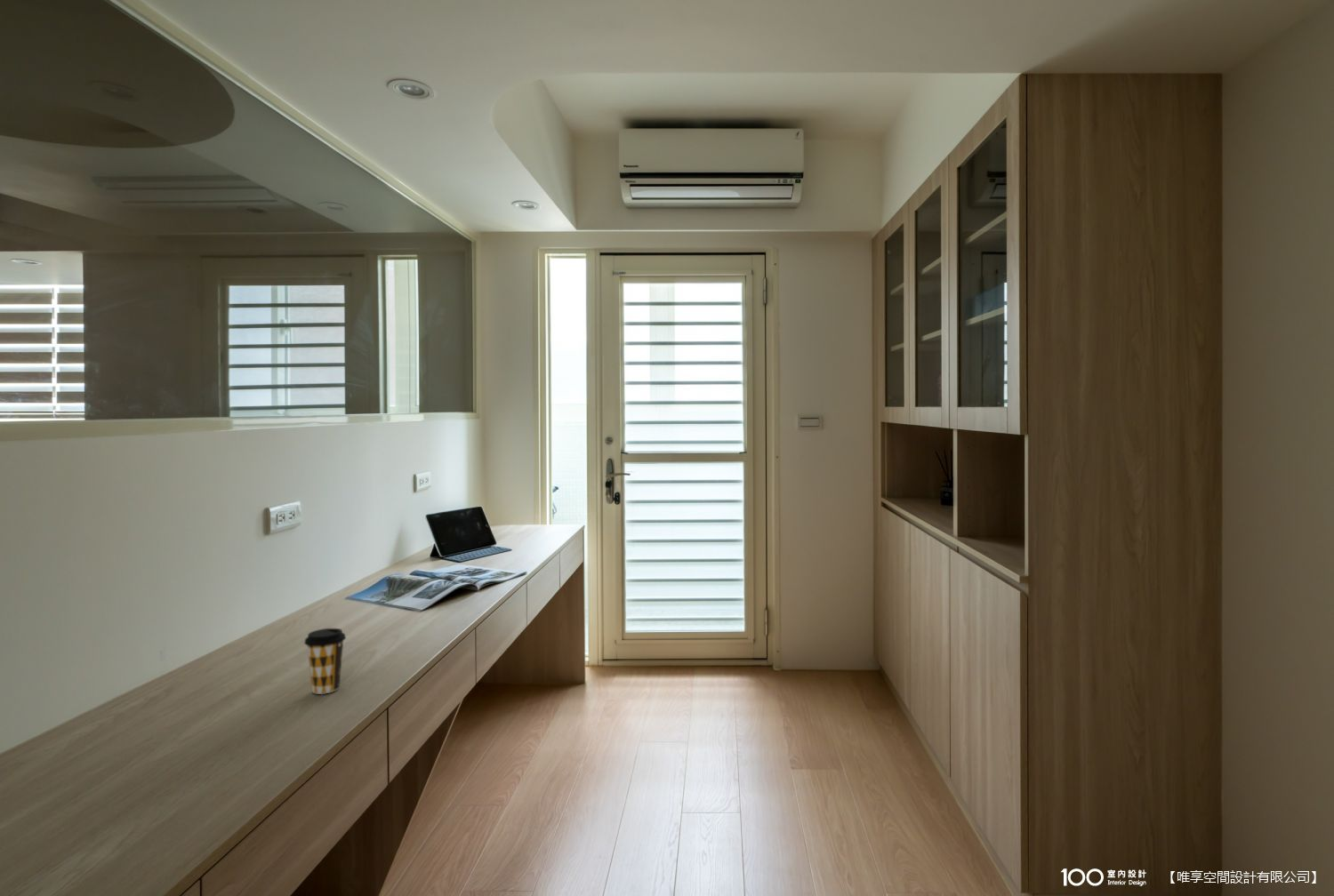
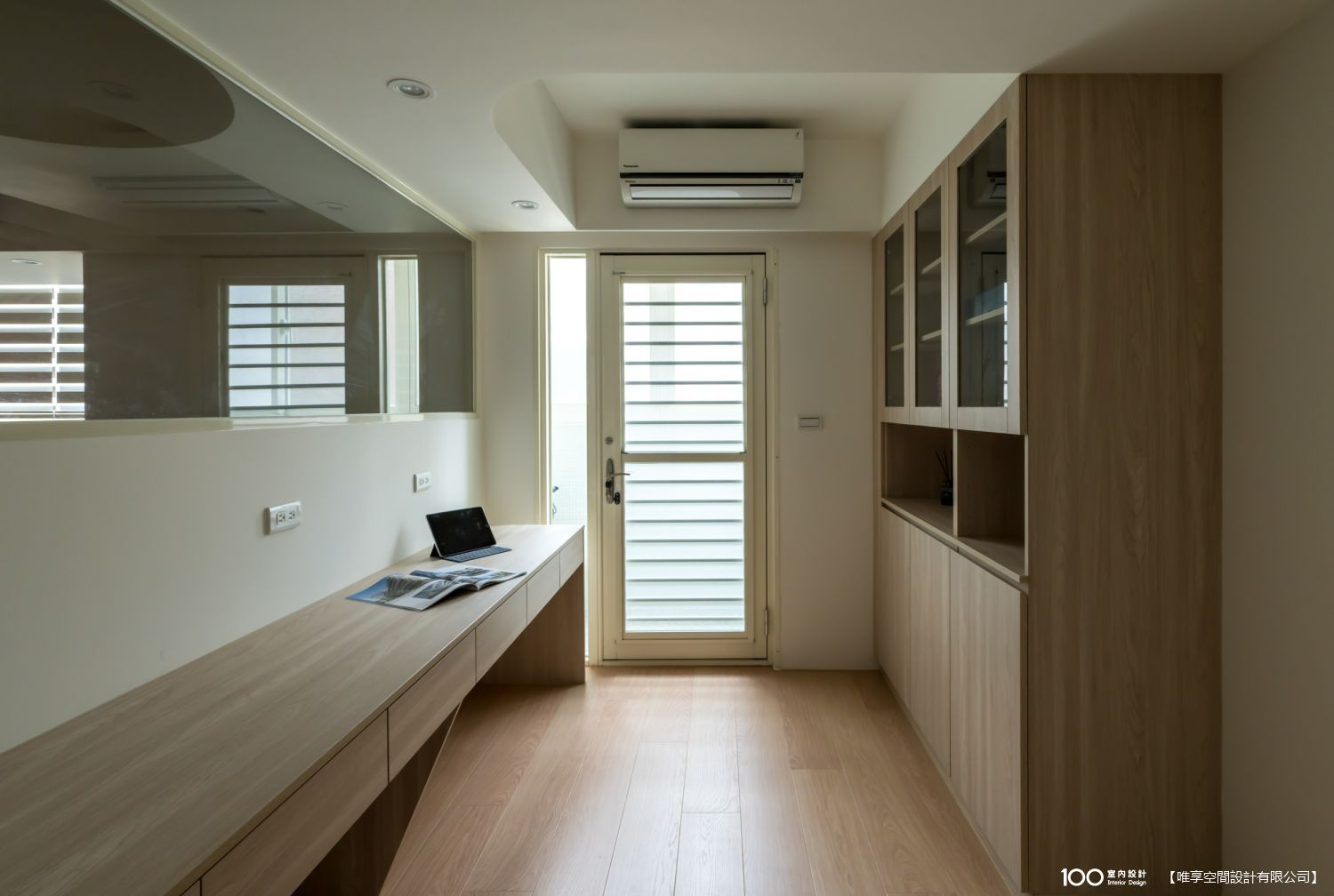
- coffee cup [303,628,347,695]
